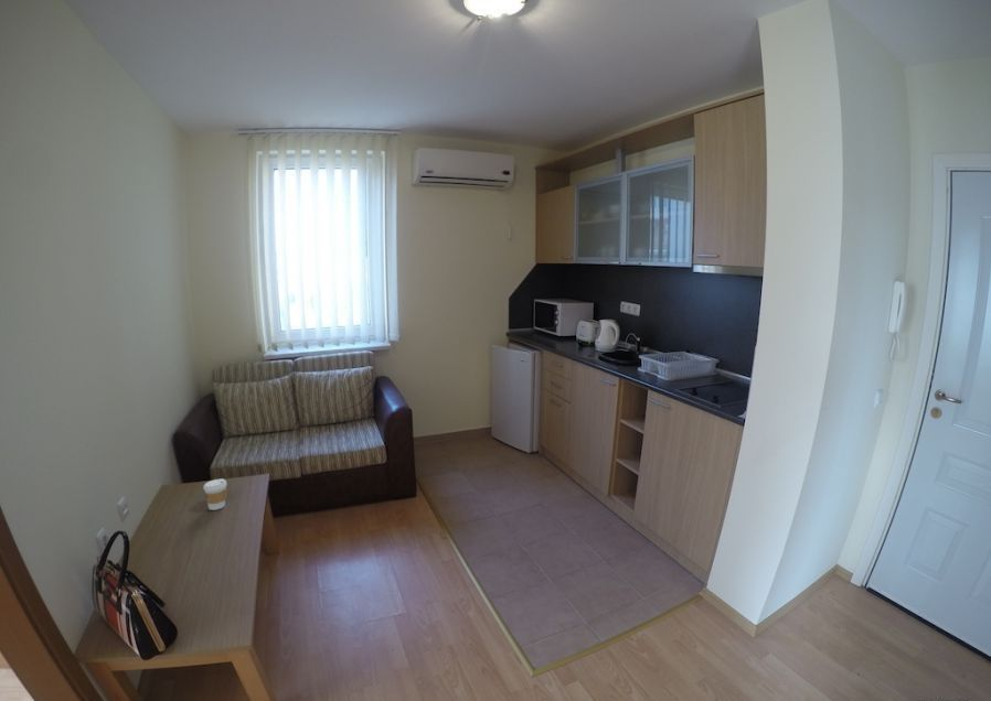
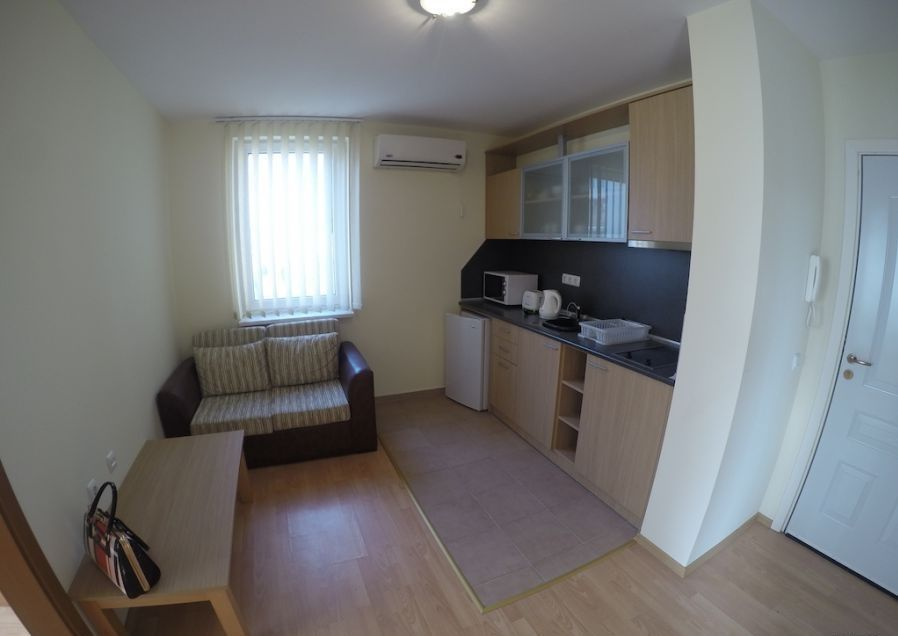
- coffee cup [202,477,228,511]
